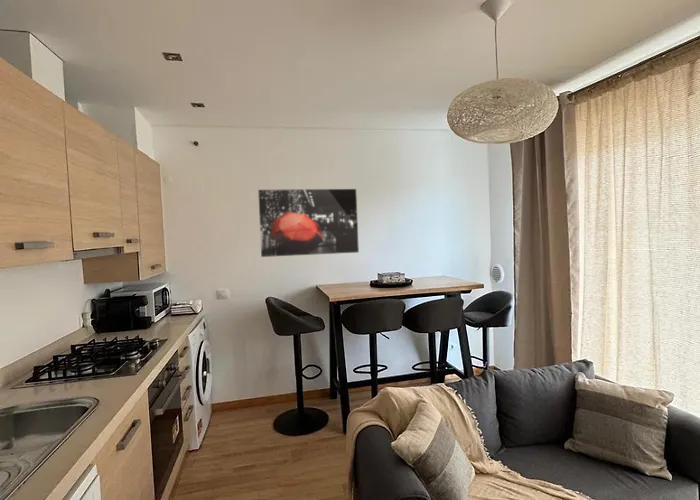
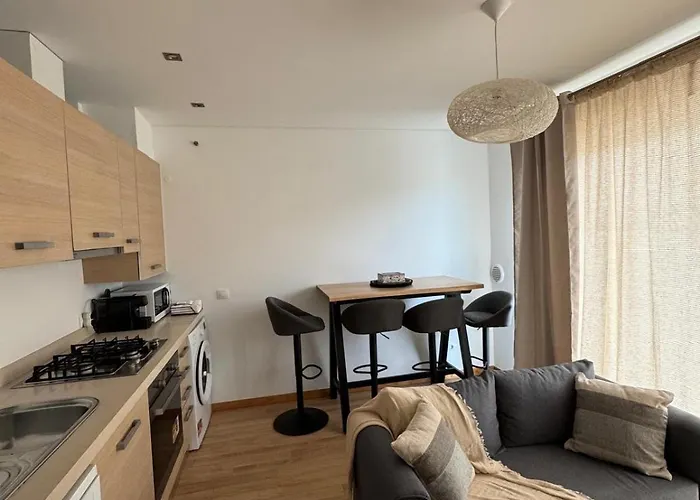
- wall art [257,188,360,258]
